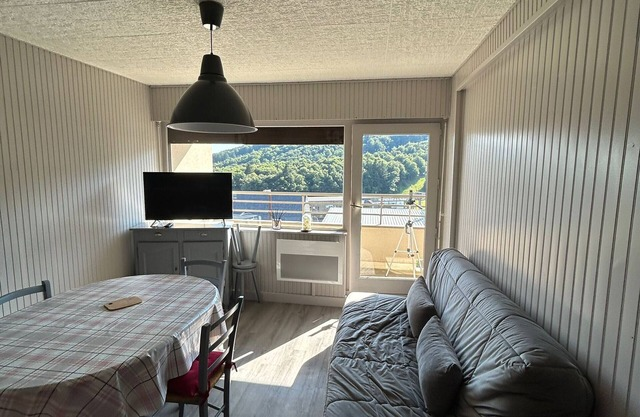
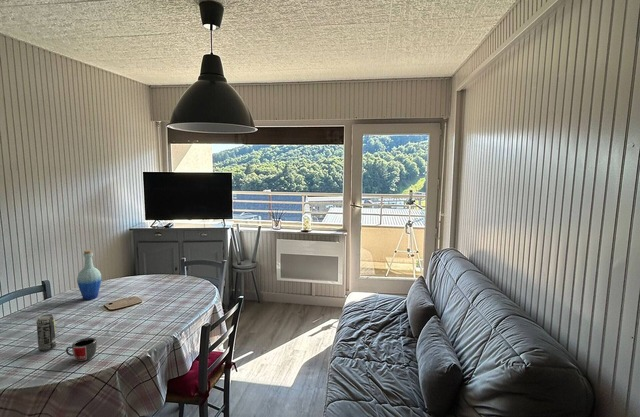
+ bottle [76,249,102,301]
+ mug [65,337,98,362]
+ beverage can [36,313,57,352]
